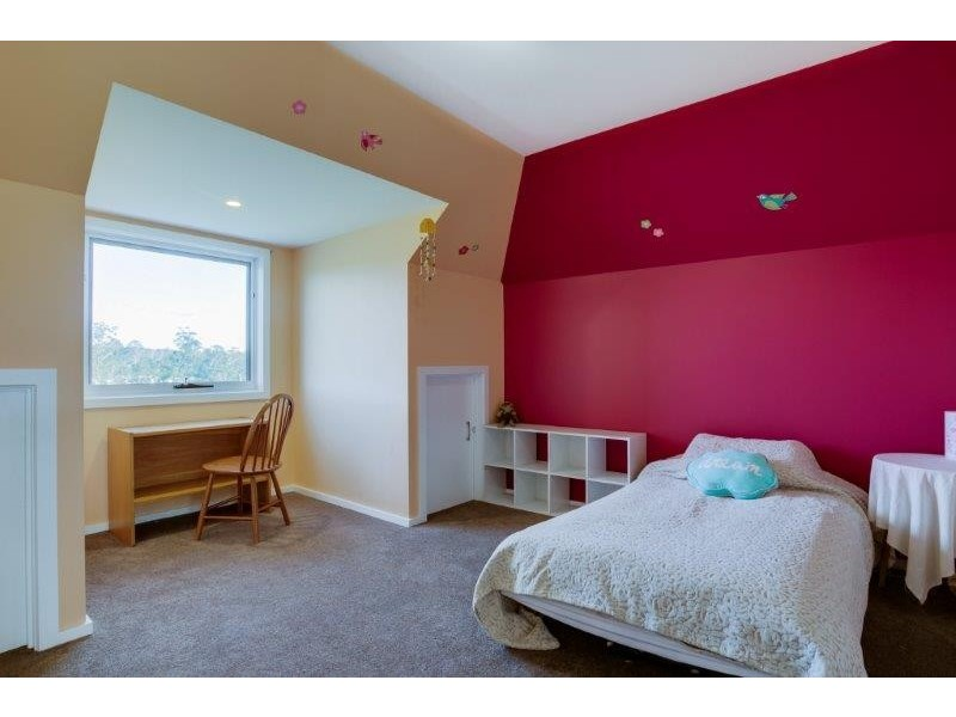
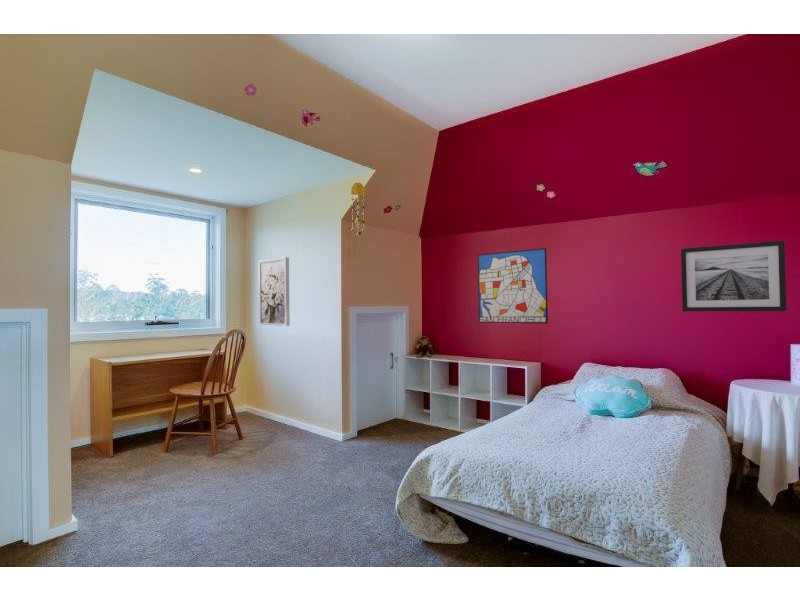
+ wall art [680,240,788,312]
+ wall art [477,247,549,325]
+ wall art [258,256,291,327]
